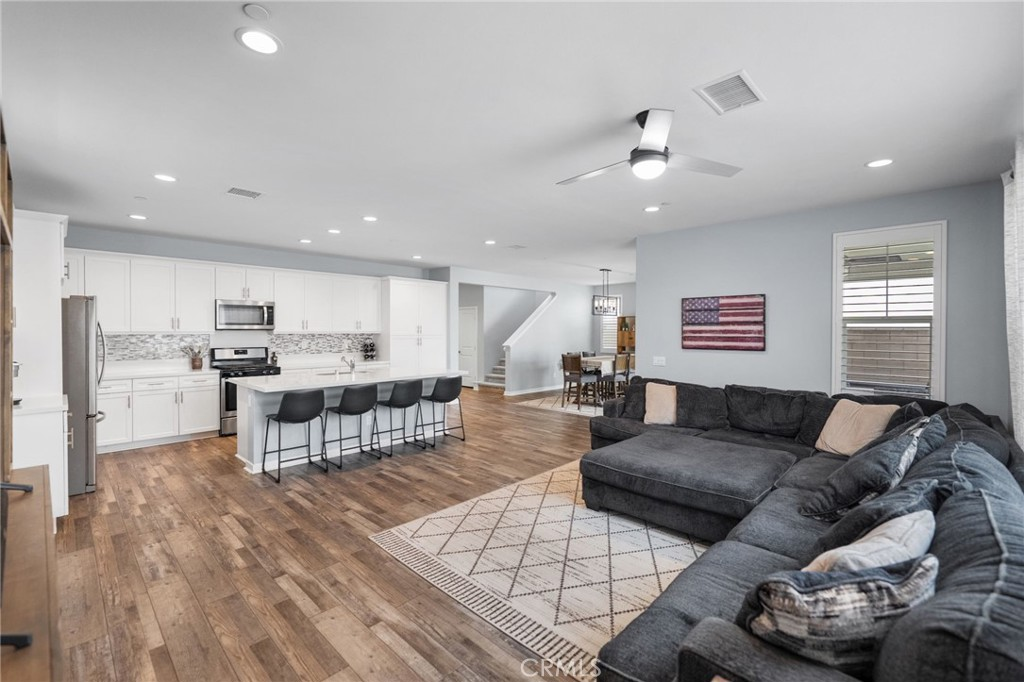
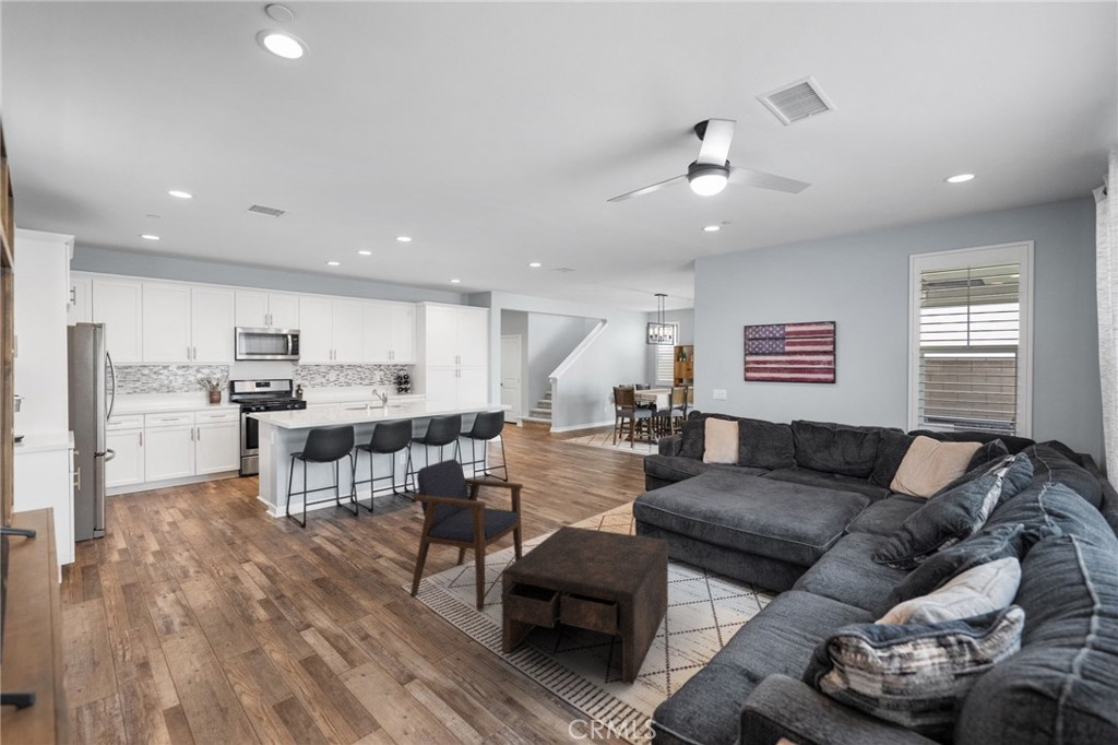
+ coffee table [500,524,669,686]
+ armchair [409,458,524,612]
